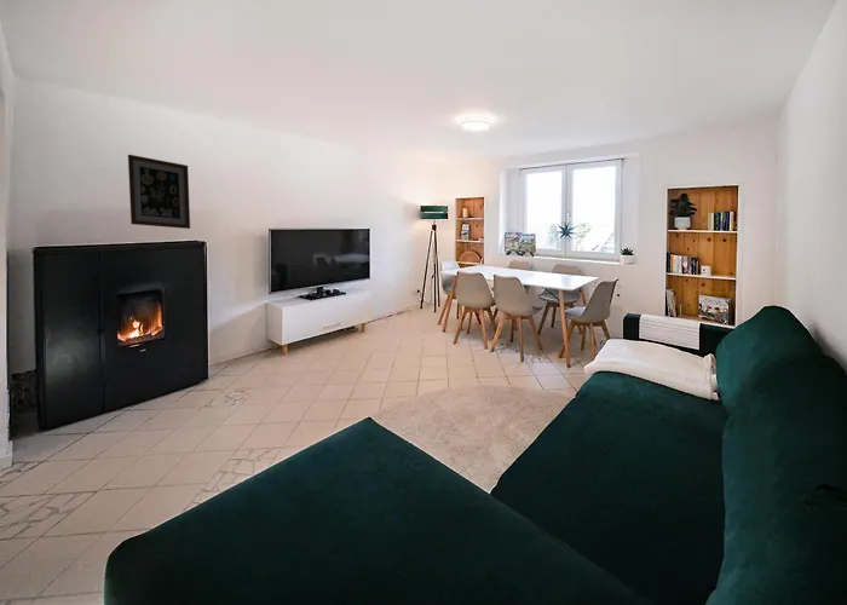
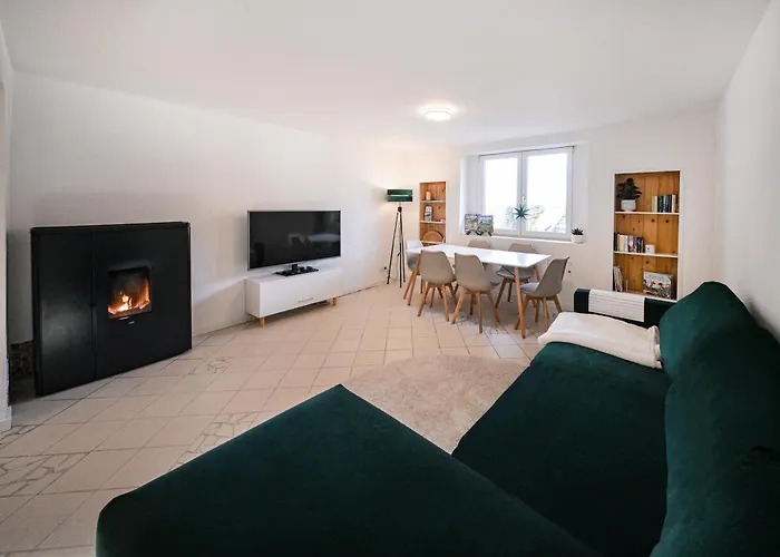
- wall art [127,154,191,230]
